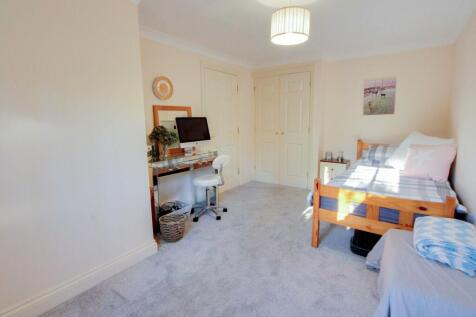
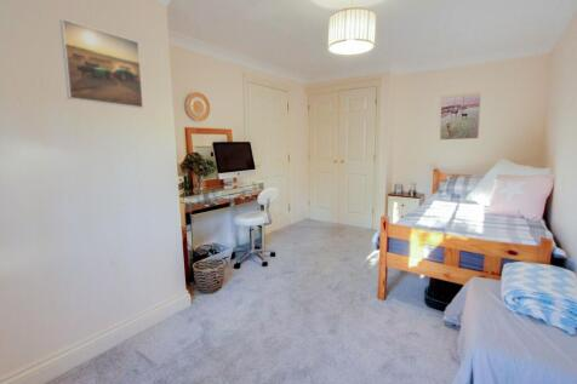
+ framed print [59,17,144,109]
